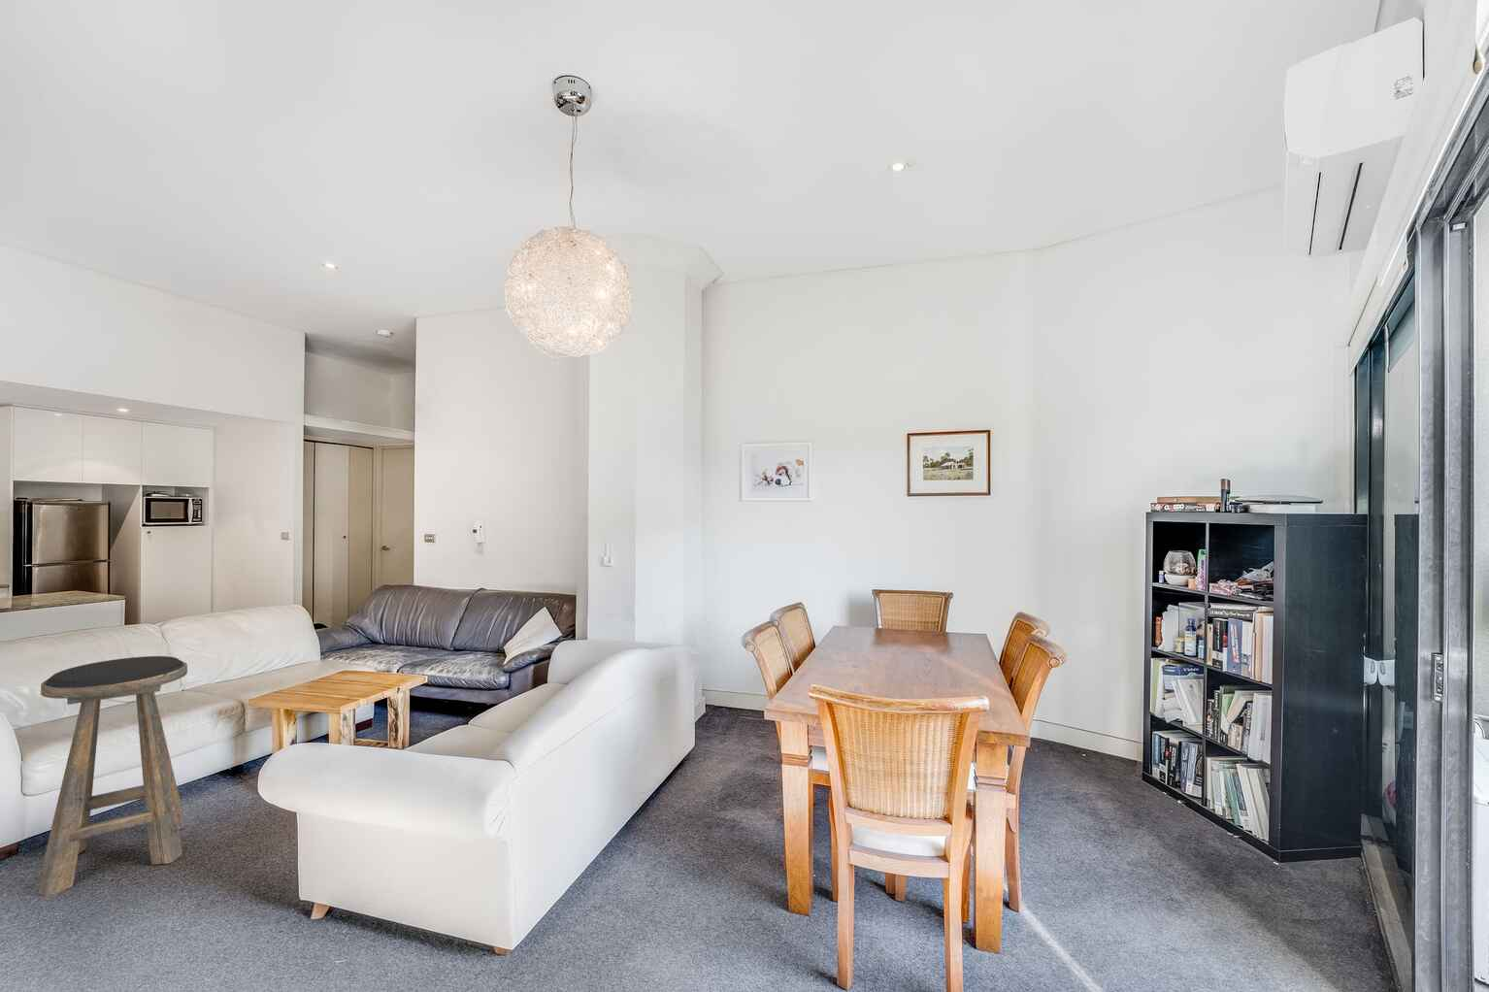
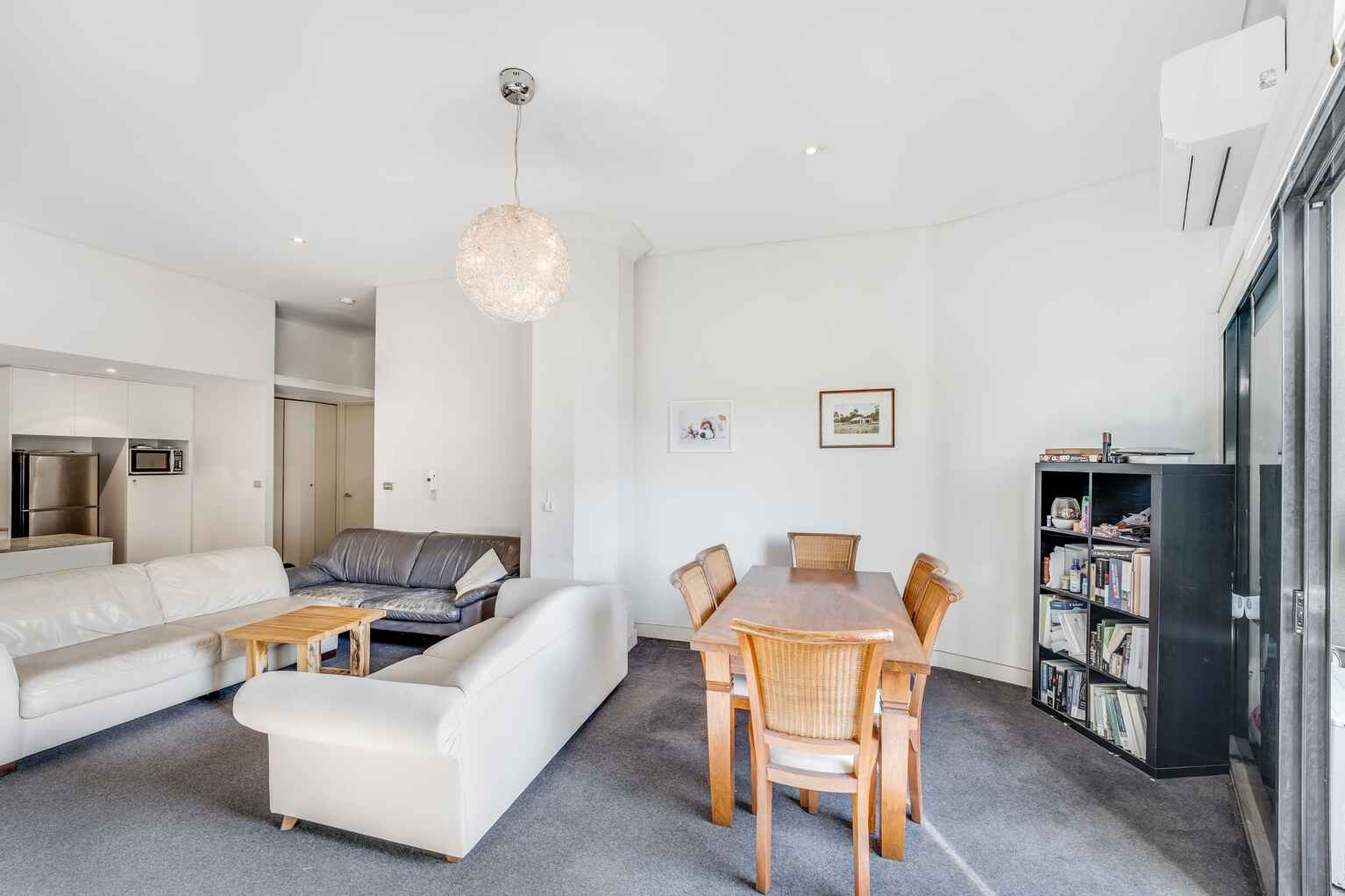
- stool [38,655,188,898]
